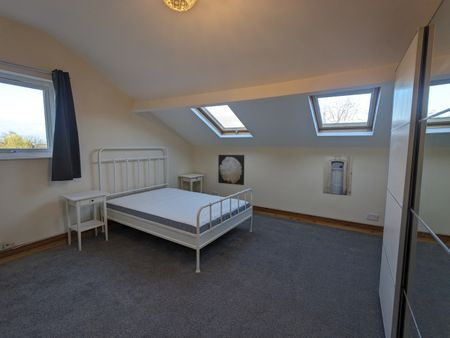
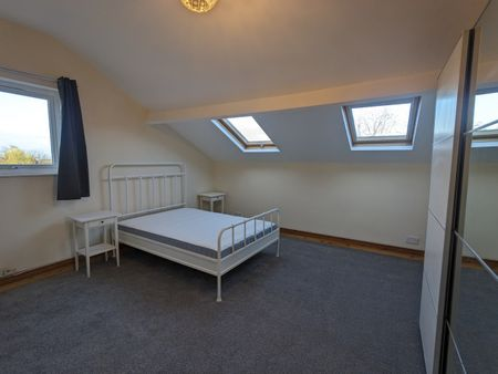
- wall art [322,155,354,197]
- wall art [217,154,245,186]
